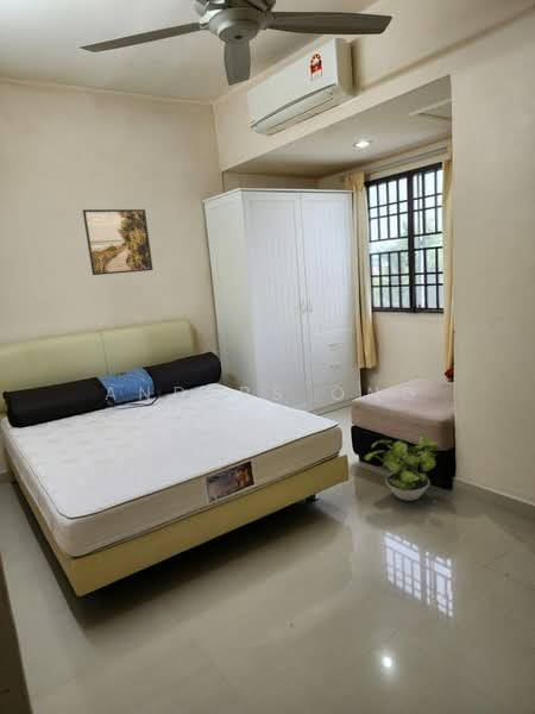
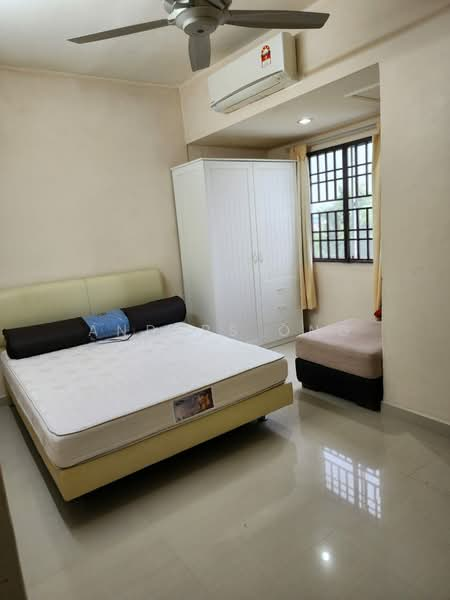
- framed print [82,208,155,276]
- potted plant [364,434,440,502]
